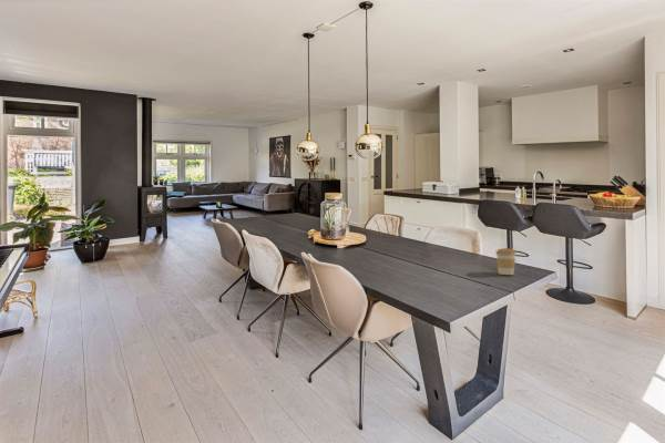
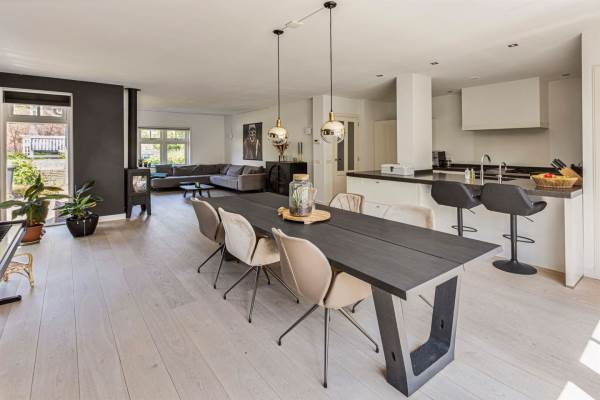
- coffee cup [494,247,516,276]
